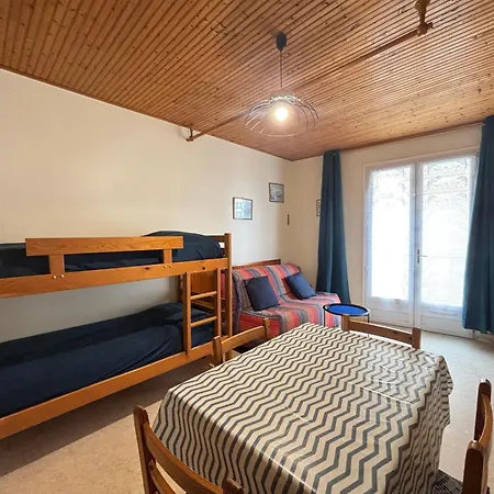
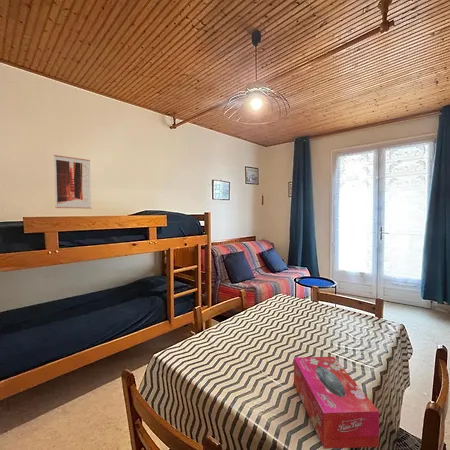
+ tissue box [293,356,380,450]
+ wall art [53,154,92,210]
